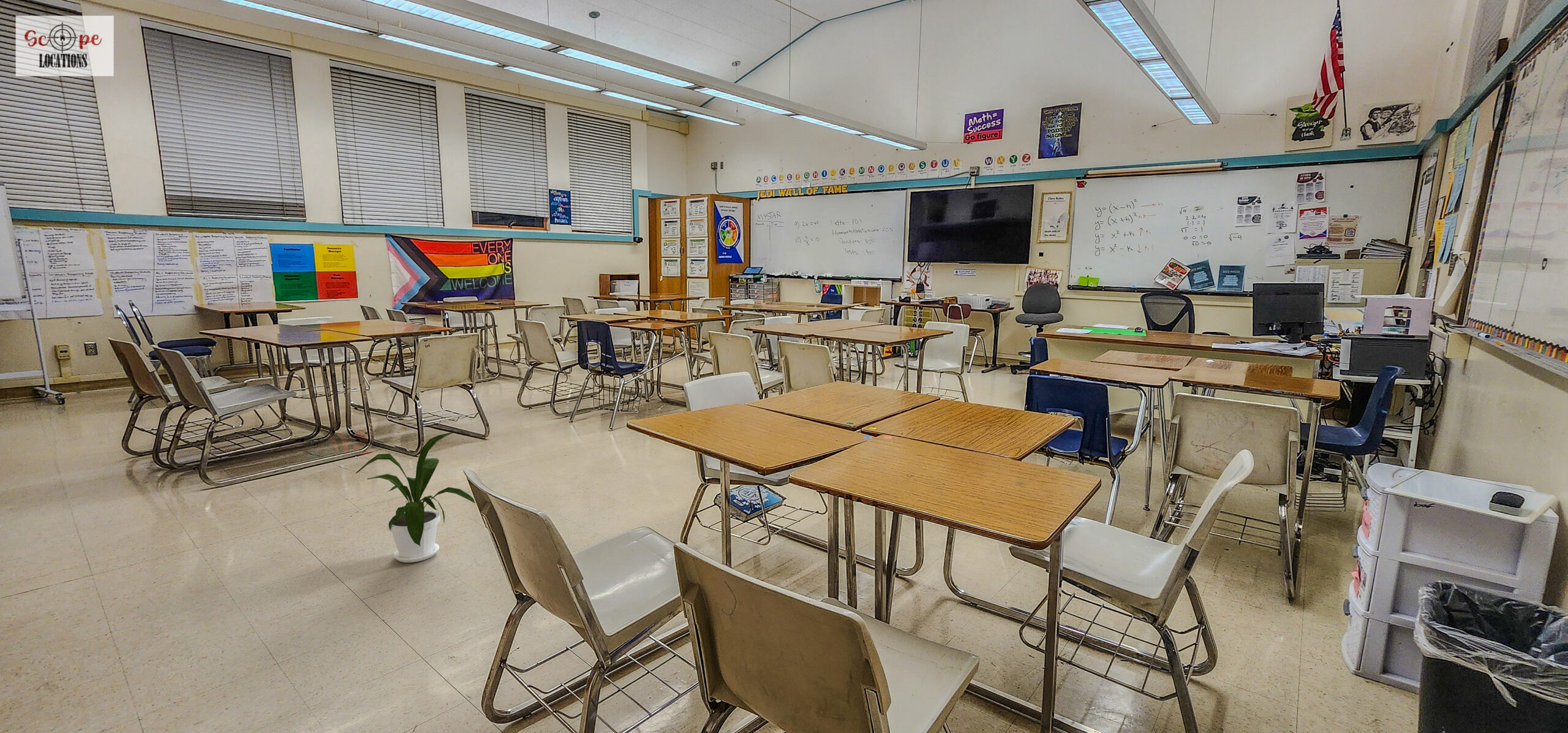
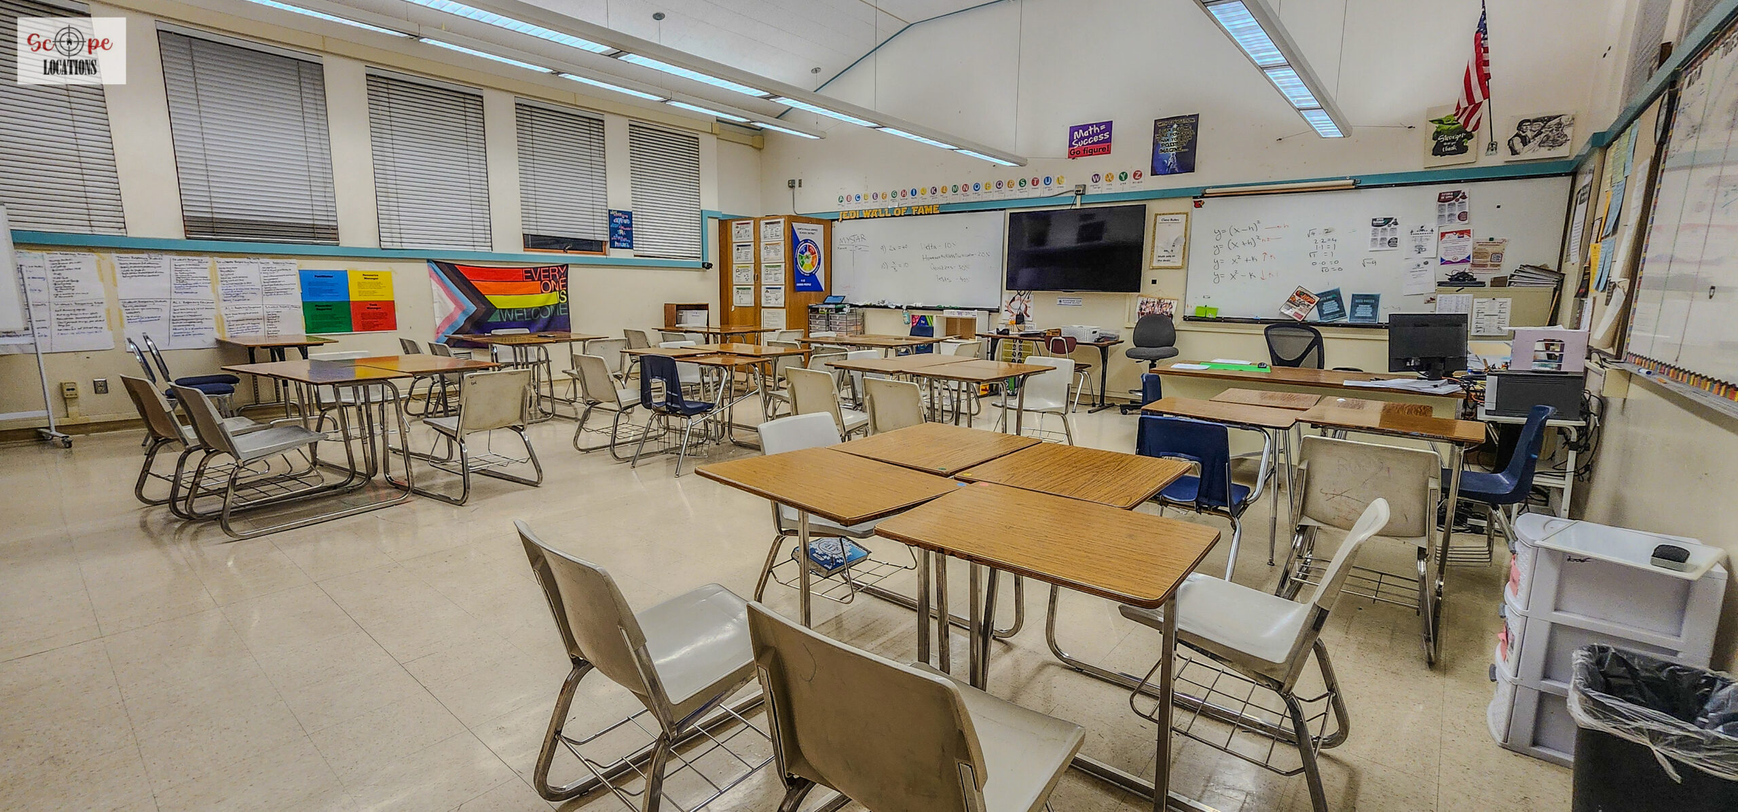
- house plant [355,432,475,563]
